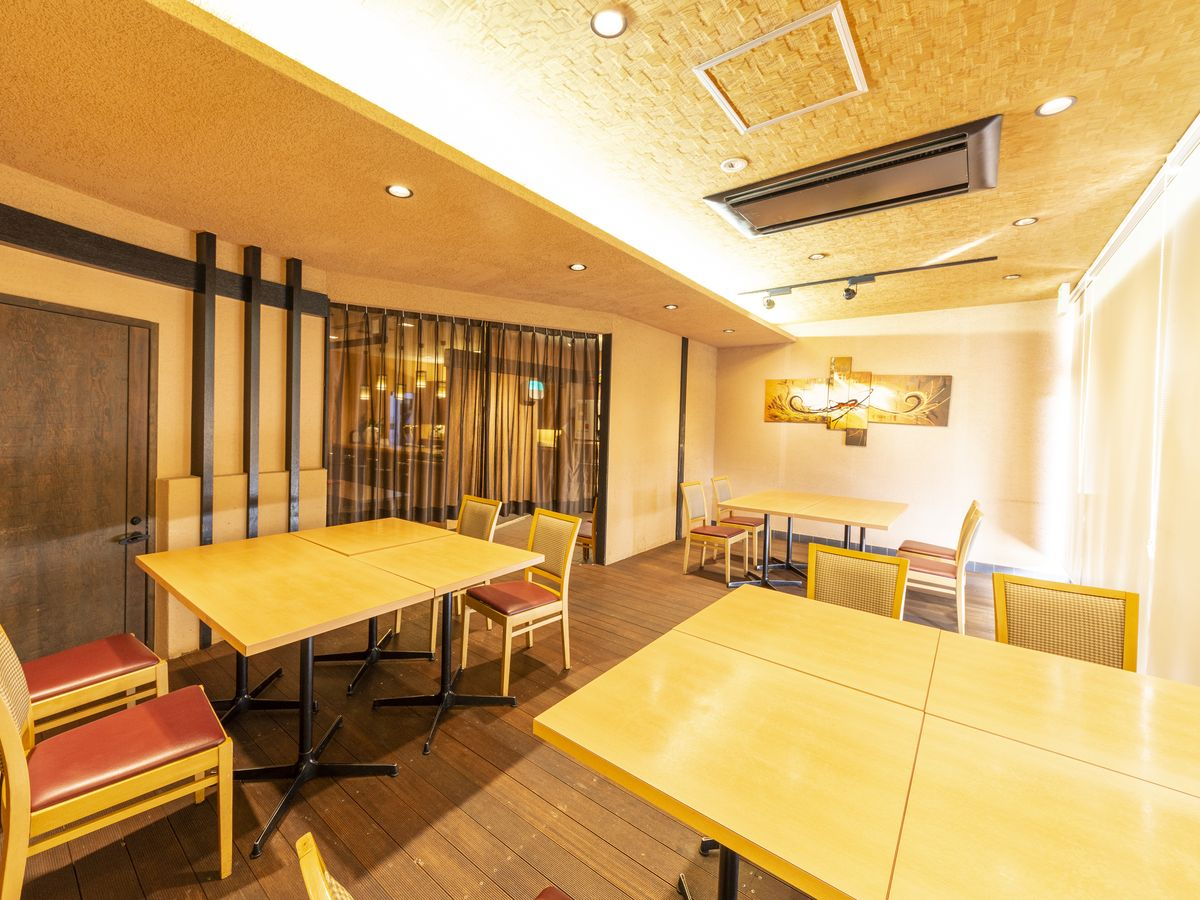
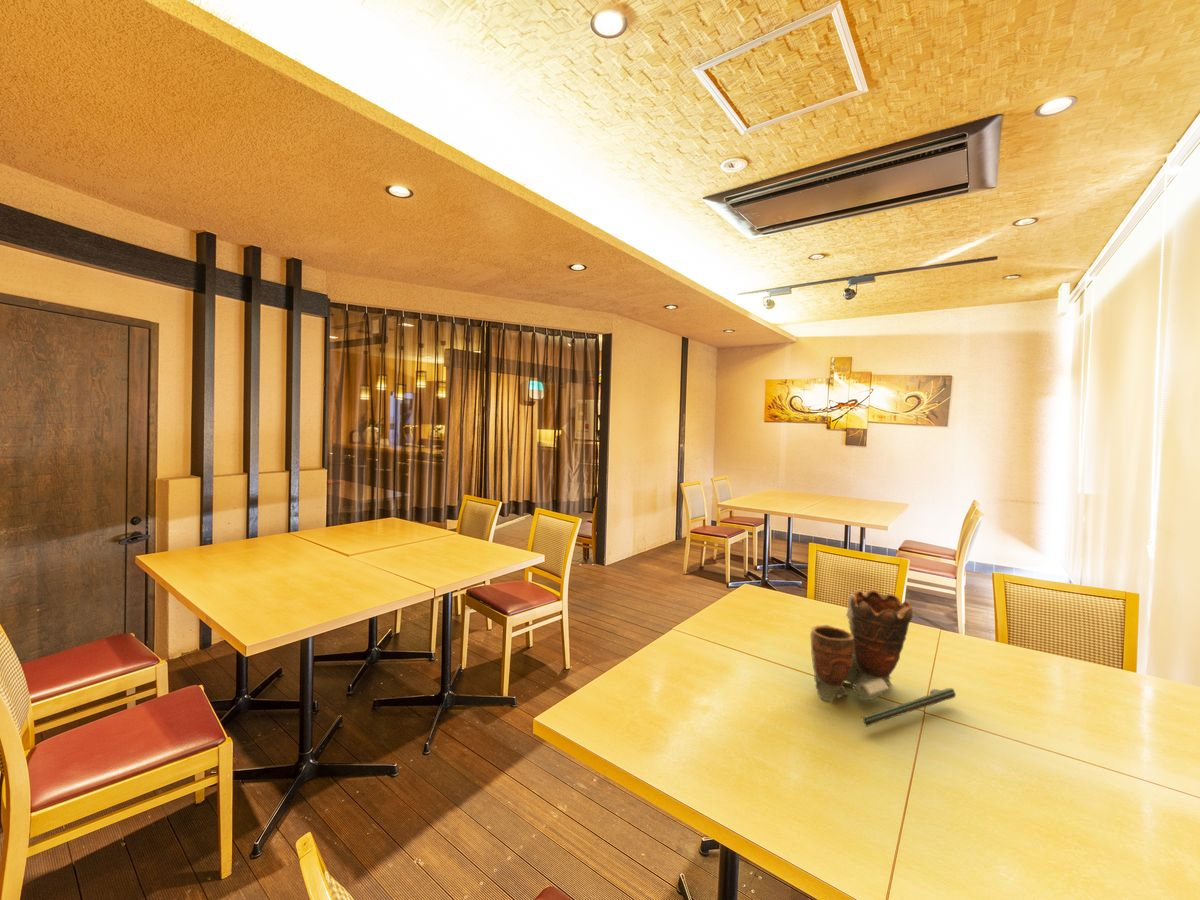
+ clay pot [809,589,957,728]
